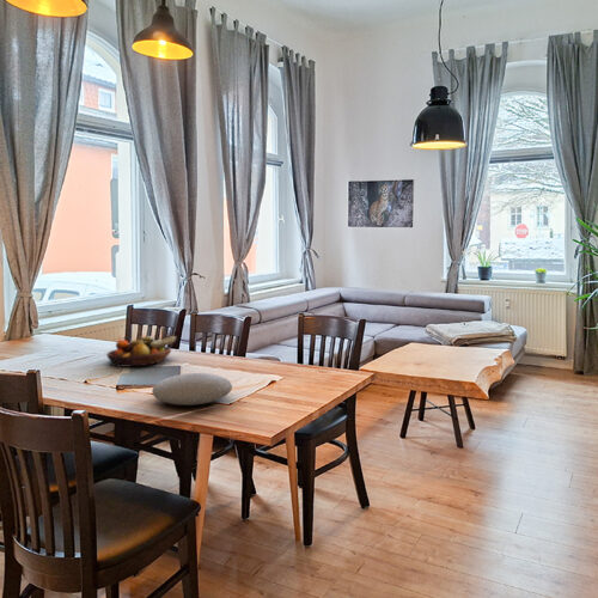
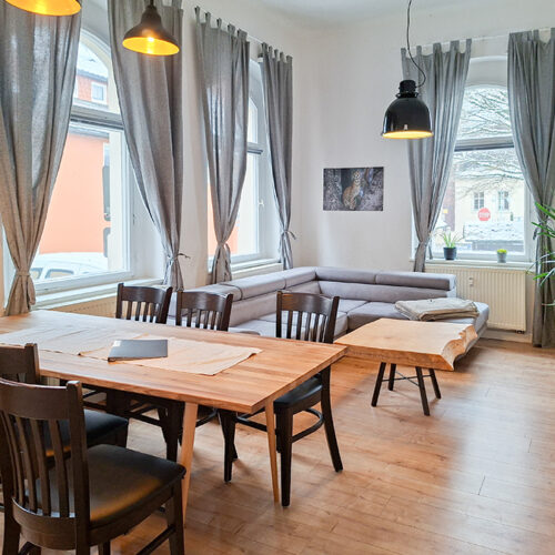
- plate [151,372,233,407]
- fruit bowl [105,335,178,368]
